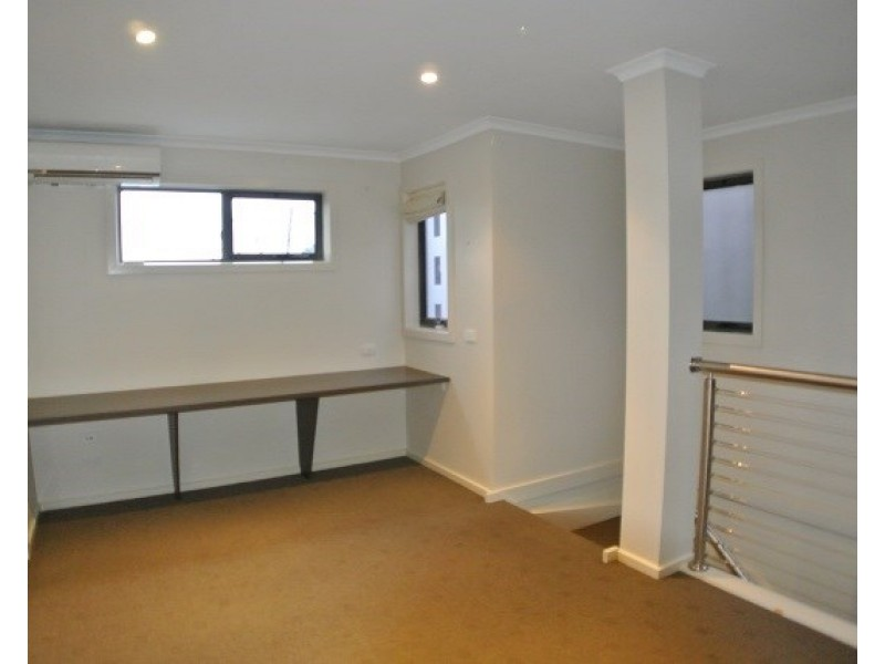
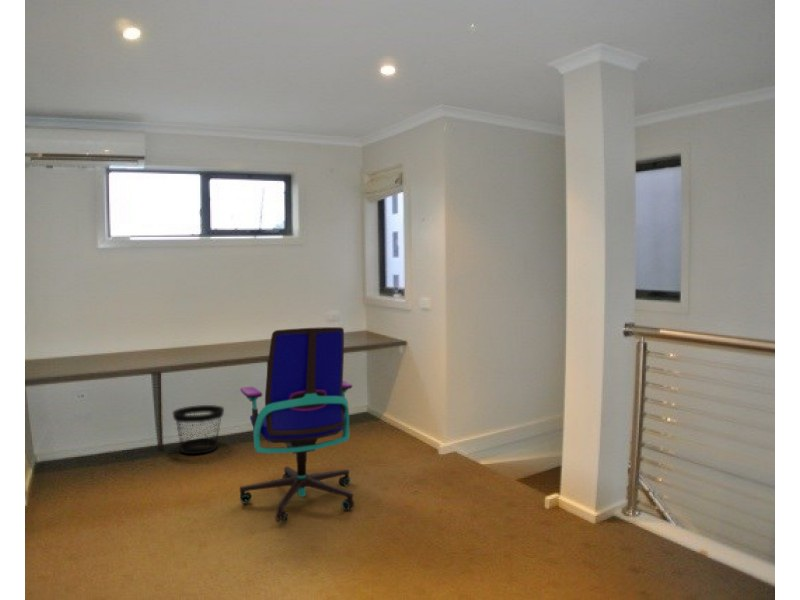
+ wastebasket [172,404,225,455]
+ office chair [239,326,355,524]
